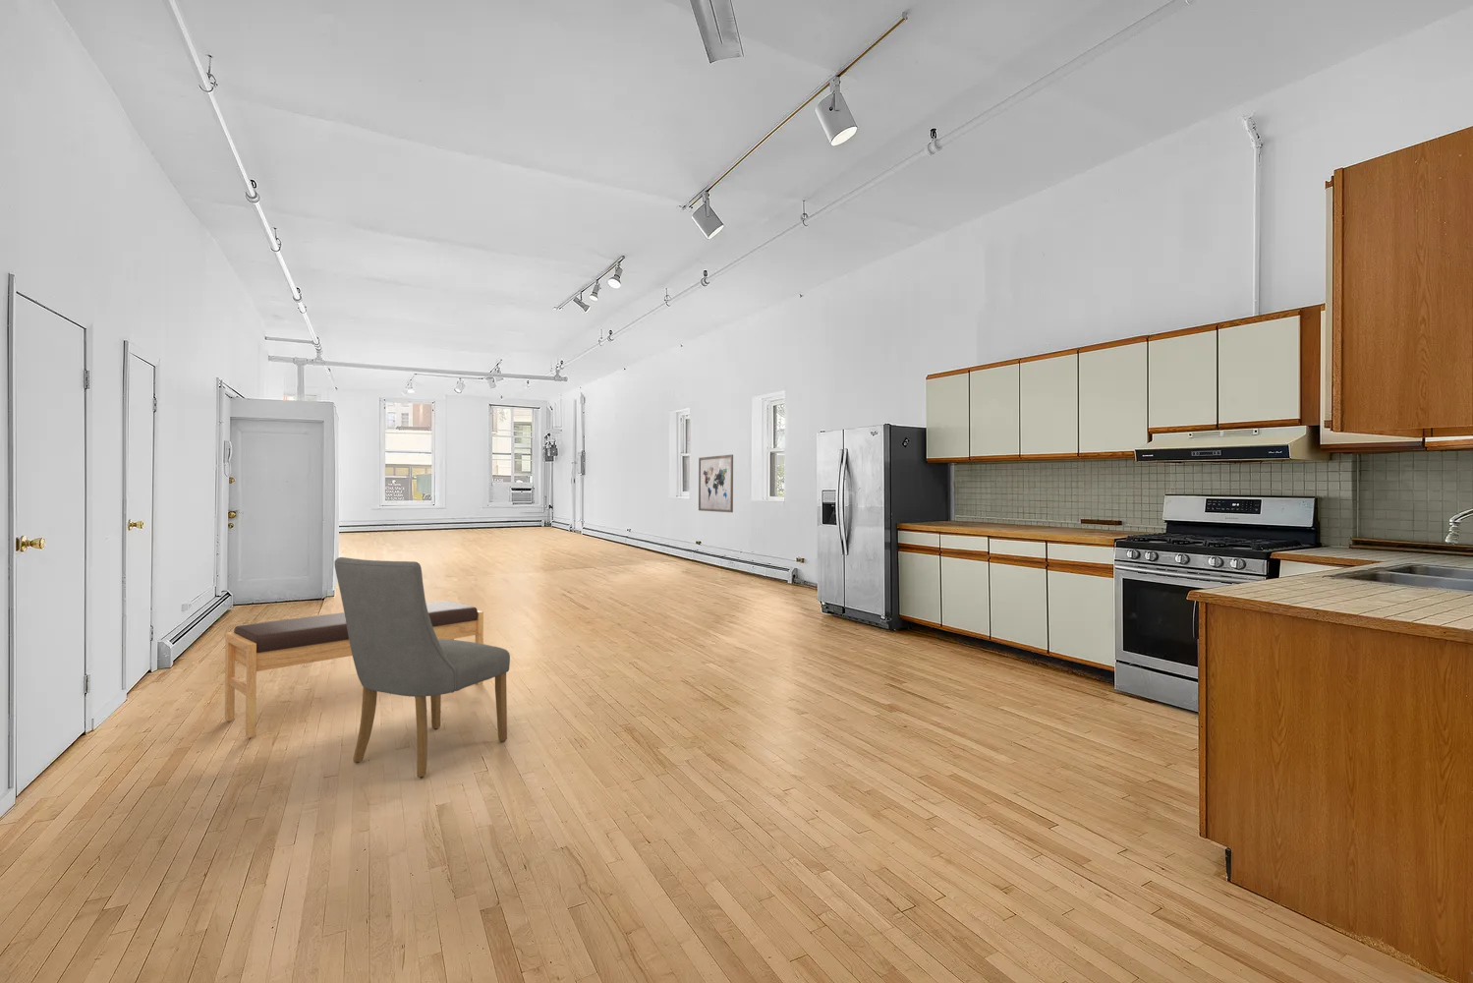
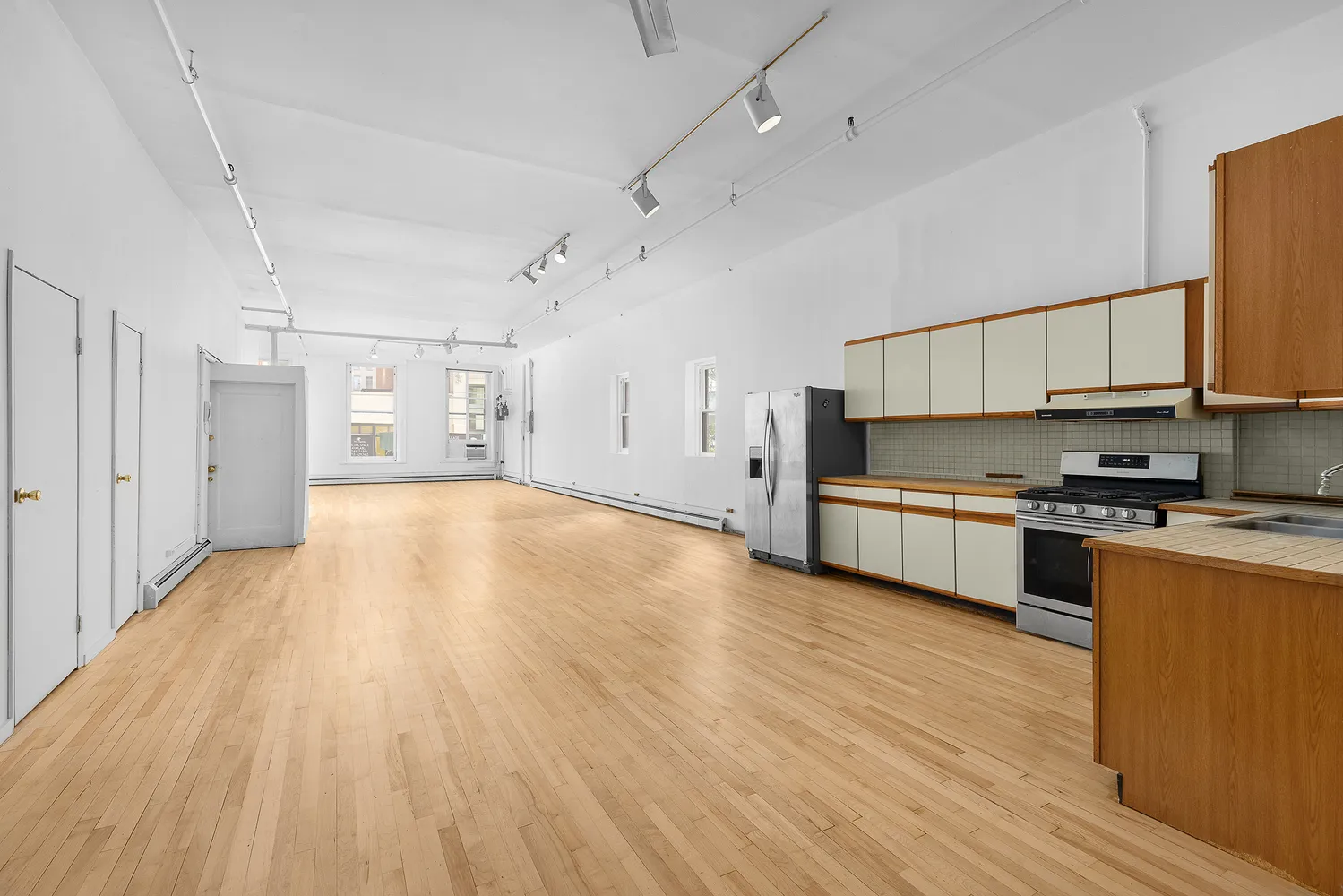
- bench [224,600,485,738]
- wall art [698,454,734,513]
- chair [335,556,511,779]
